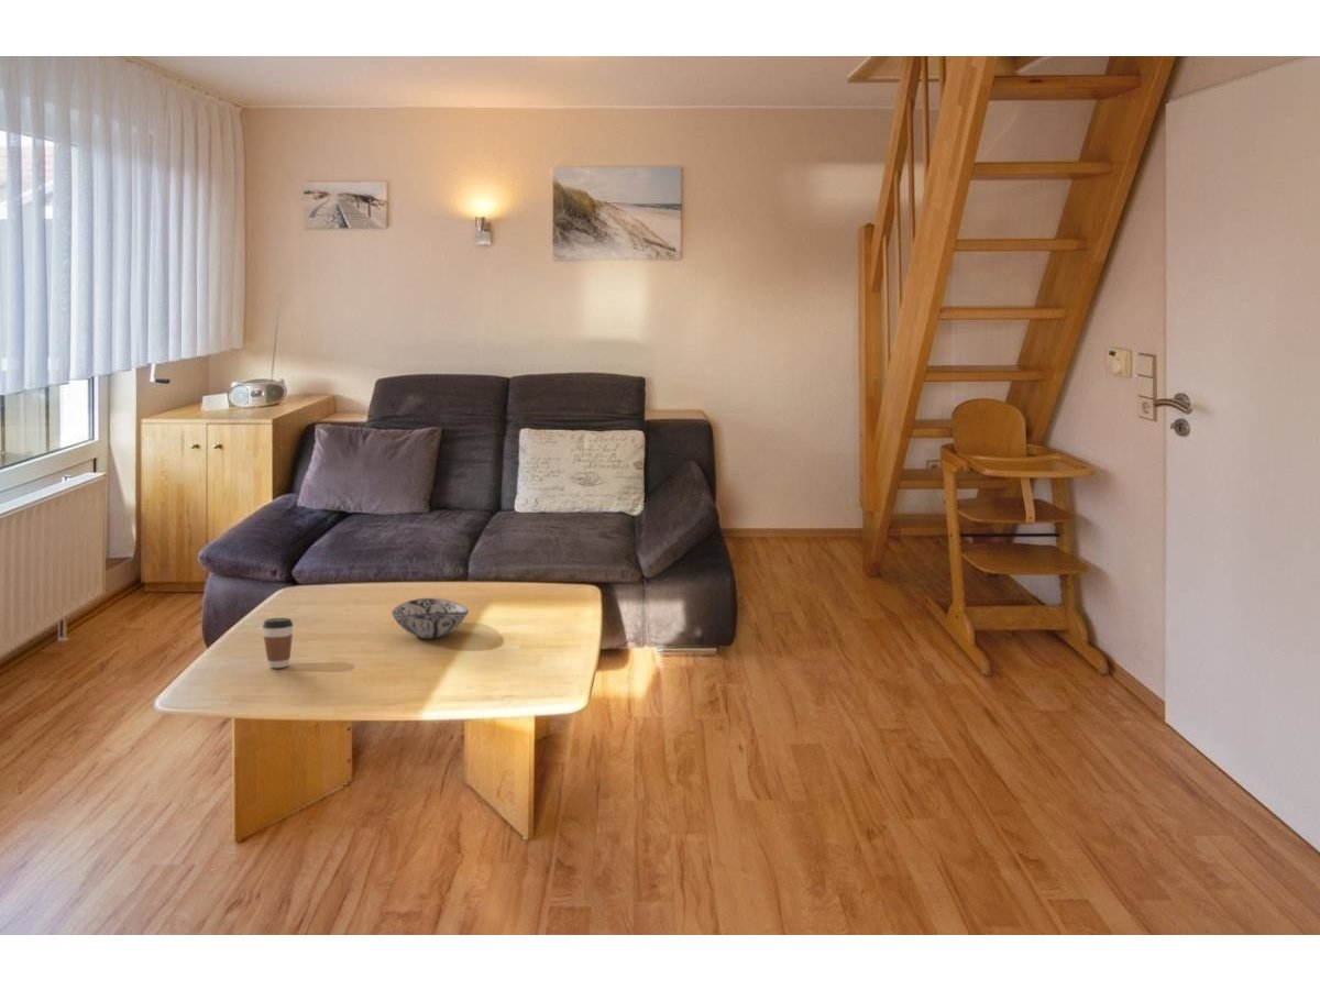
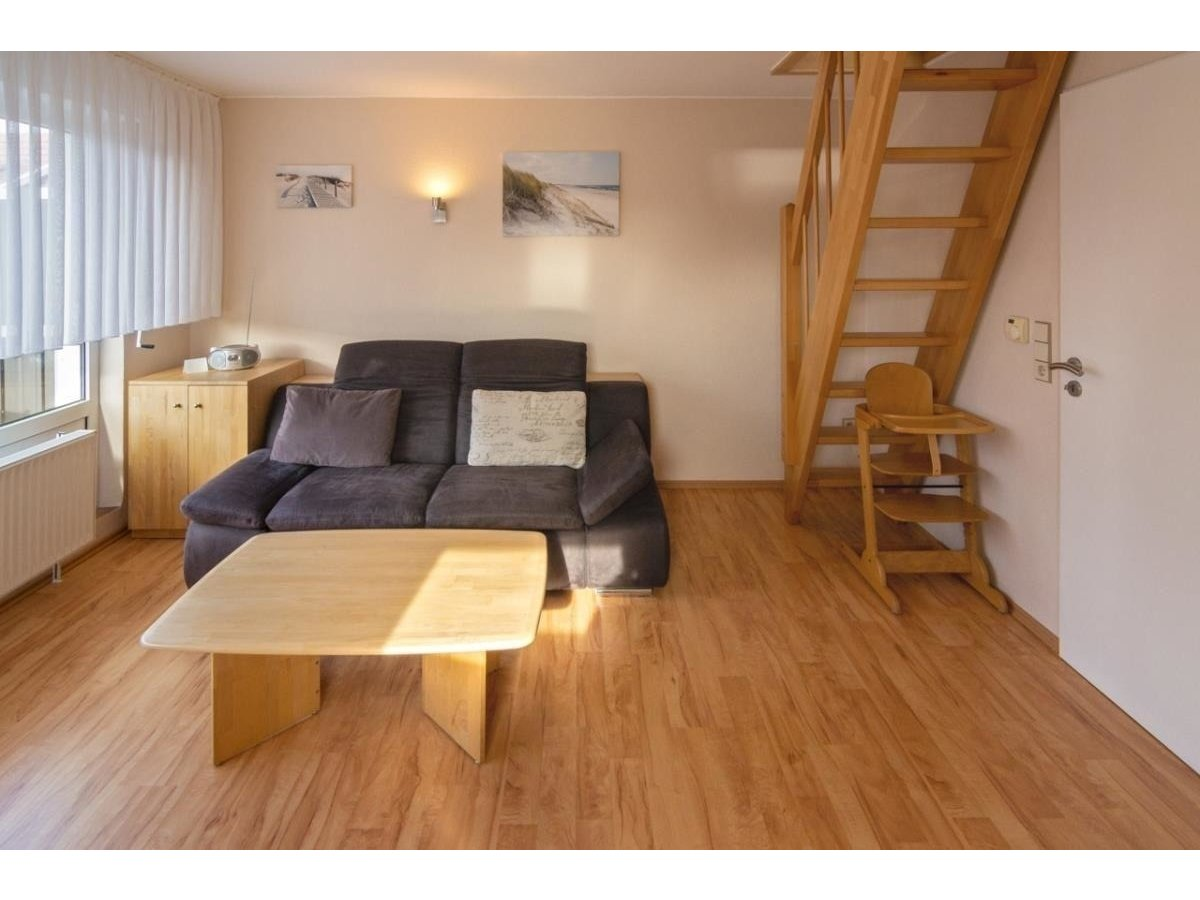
- coffee cup [261,617,294,669]
- decorative bowl [391,597,470,639]
